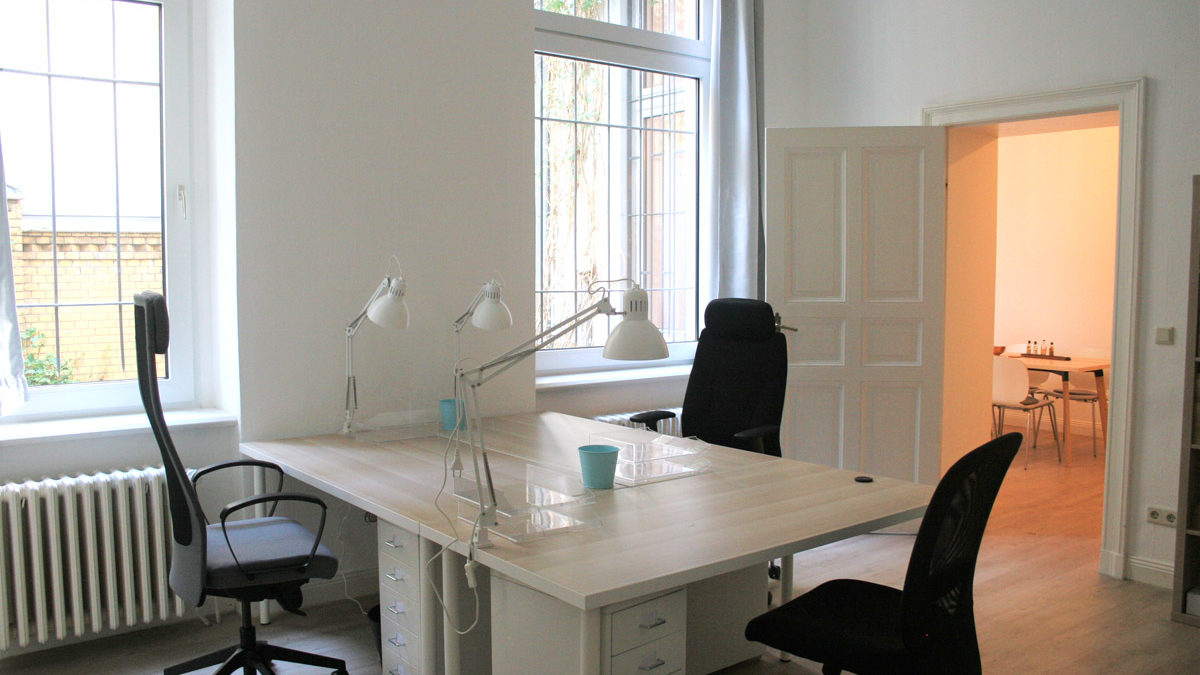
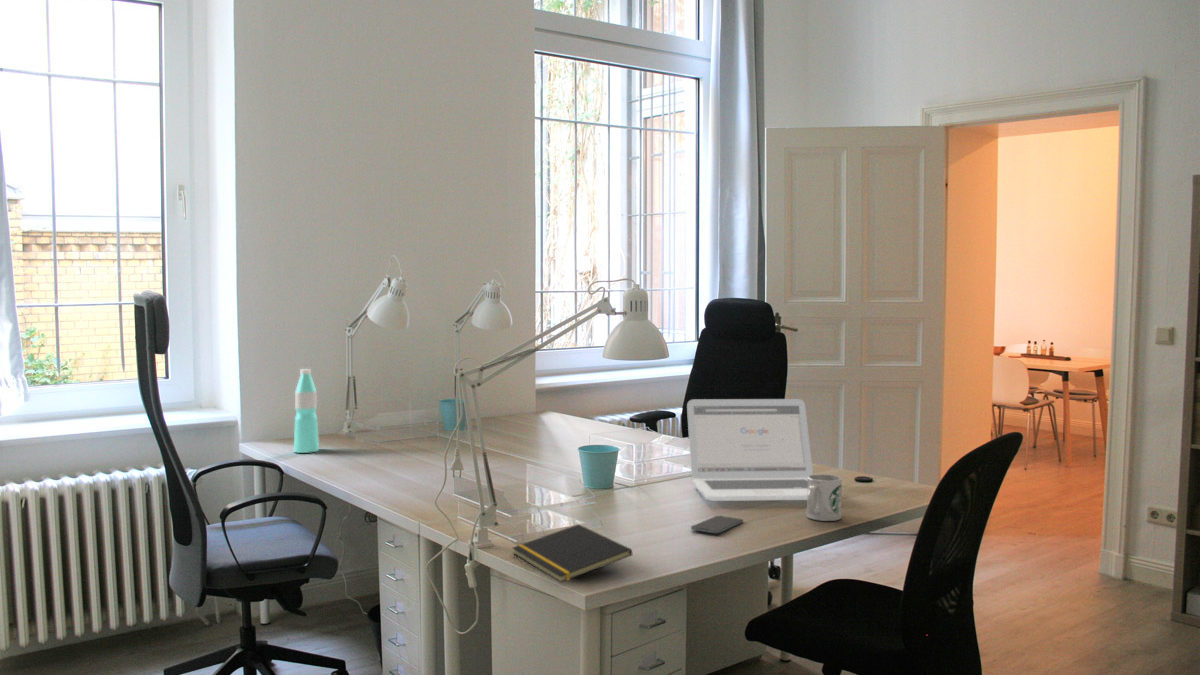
+ mug [806,473,843,522]
+ water bottle [293,368,320,454]
+ laptop [686,398,814,502]
+ smartphone [690,515,744,534]
+ notepad [512,523,633,584]
